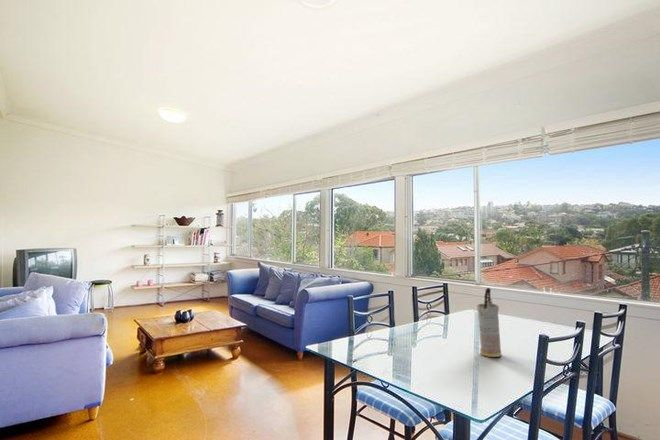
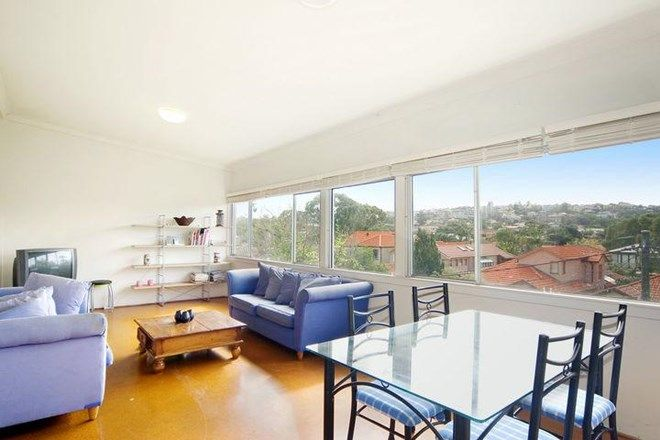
- vase [476,287,502,358]
